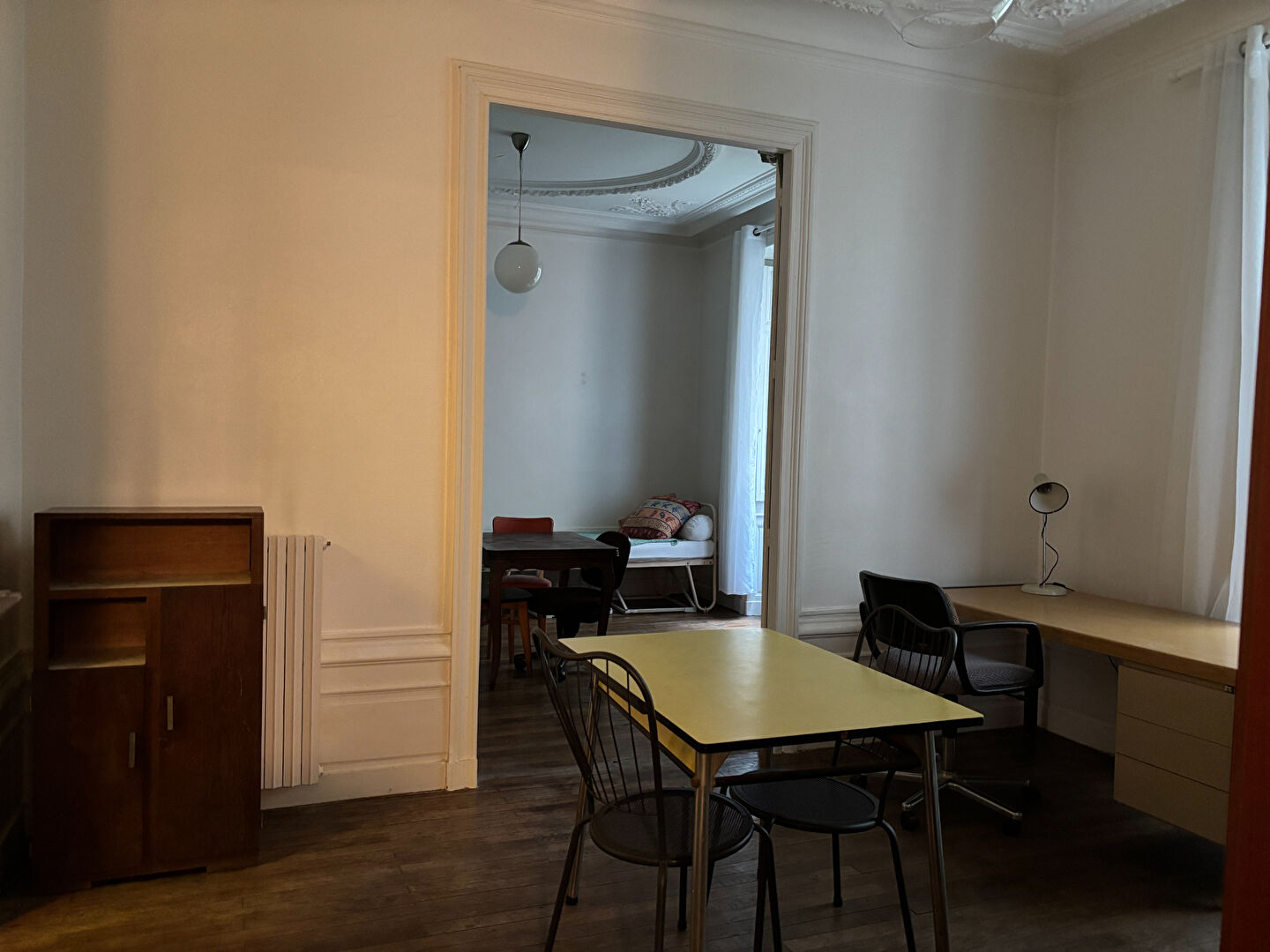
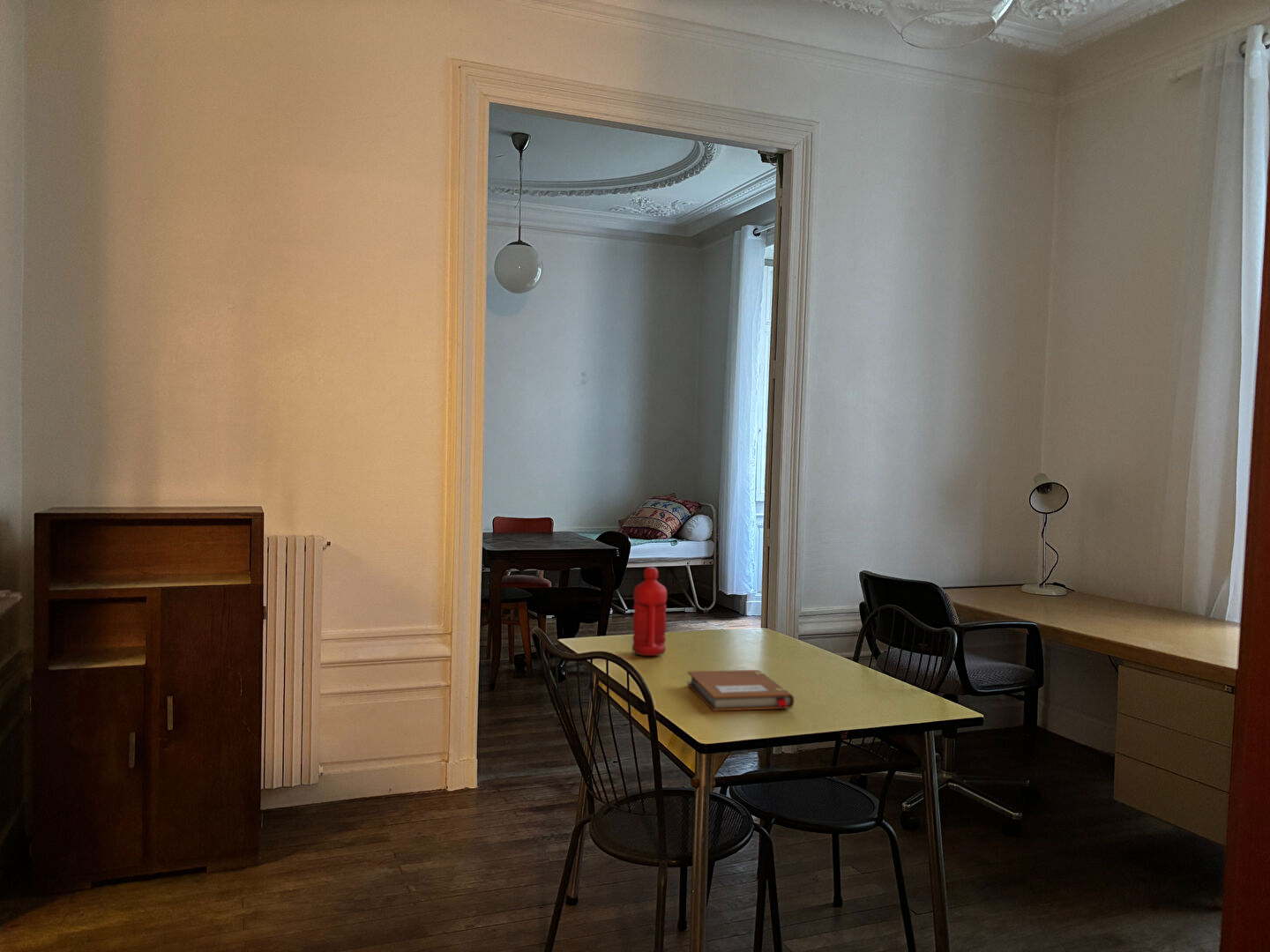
+ water bottle [631,566,668,657]
+ notebook [686,669,795,712]
